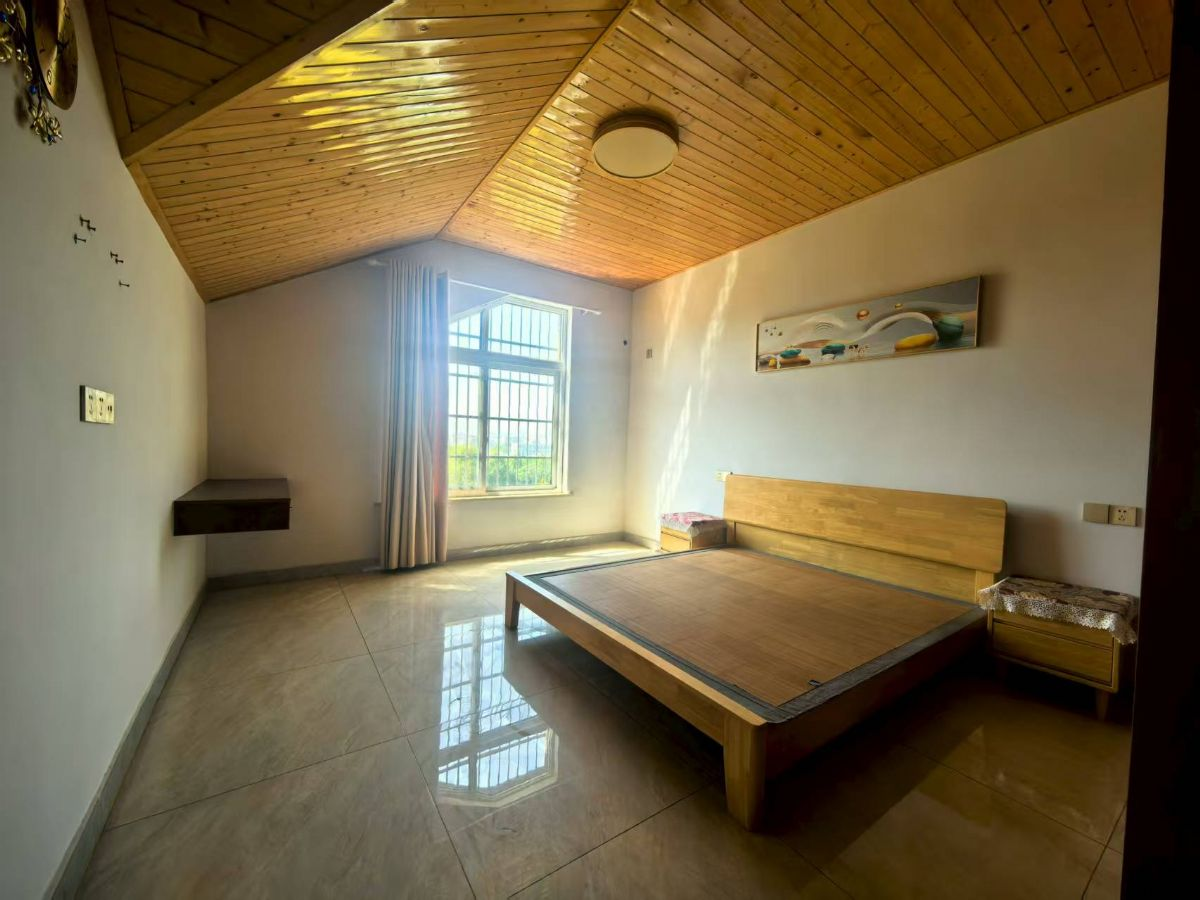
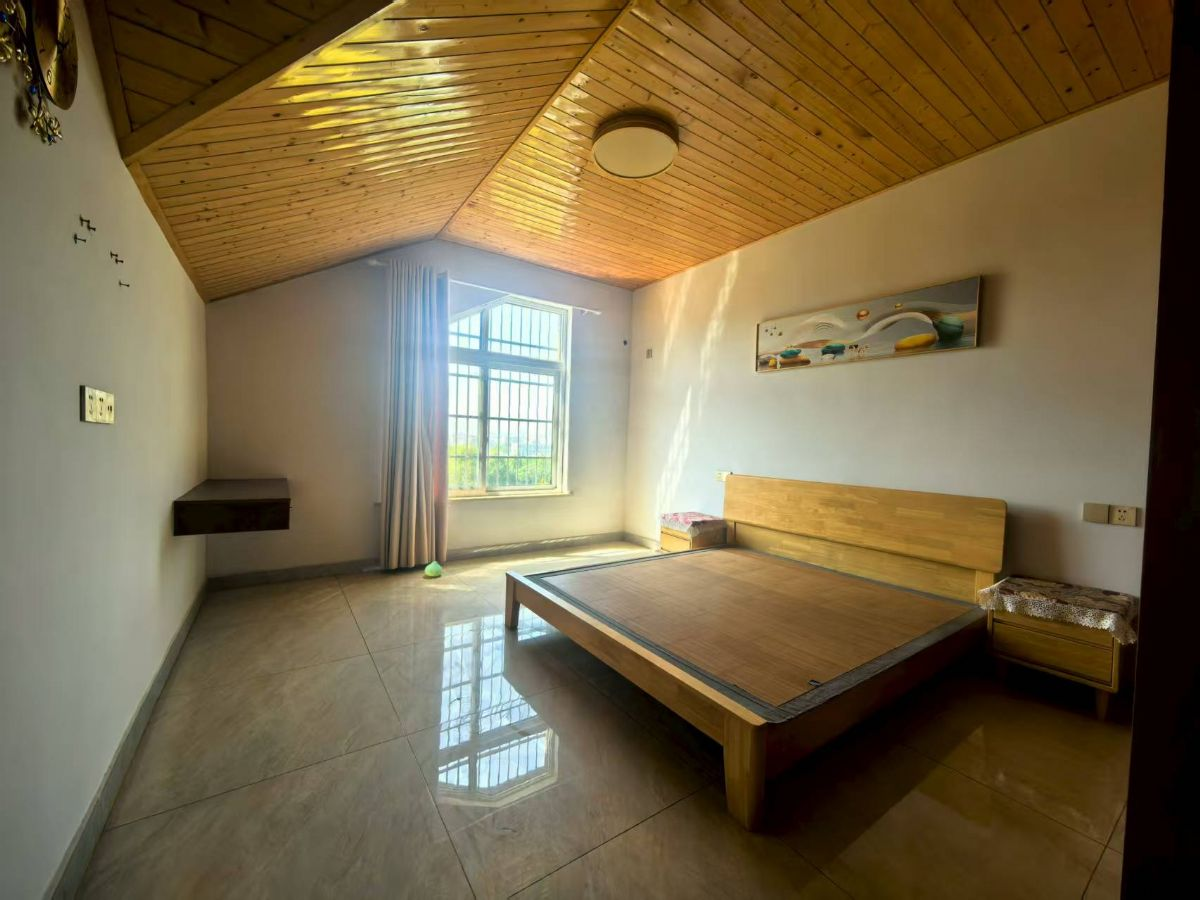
+ plush toy [424,560,443,578]
